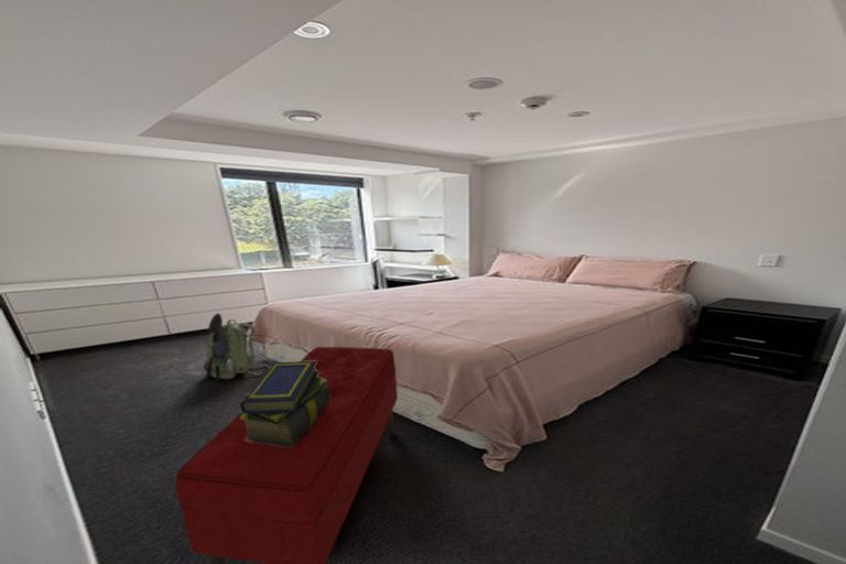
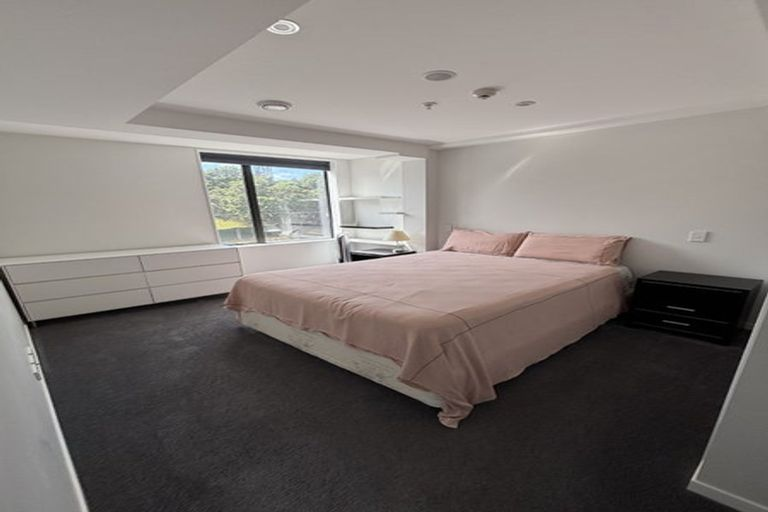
- bench [174,346,399,564]
- stack of books [239,360,329,447]
- backpack [203,312,269,383]
